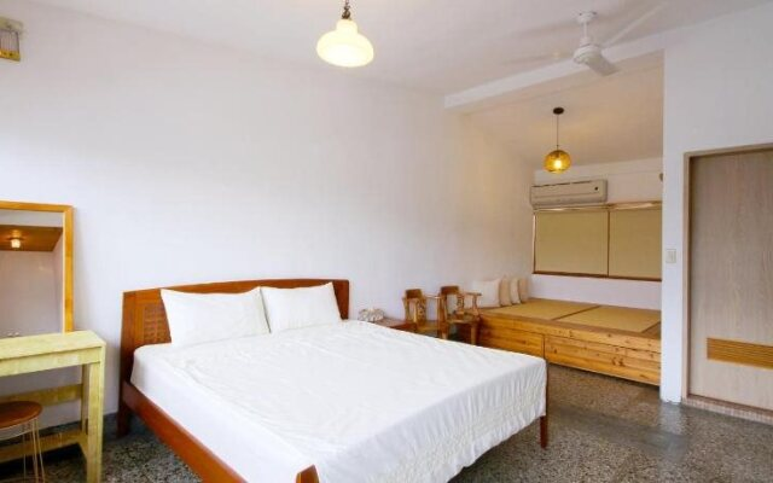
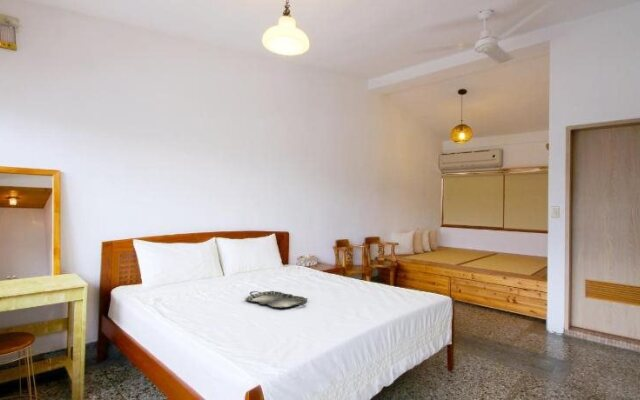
+ serving tray [244,290,309,309]
